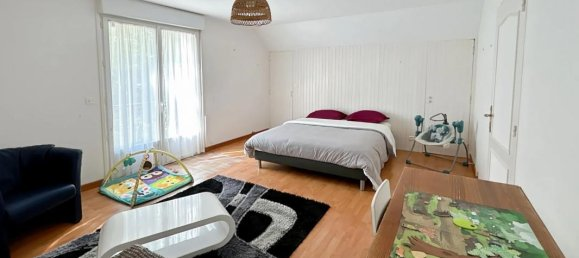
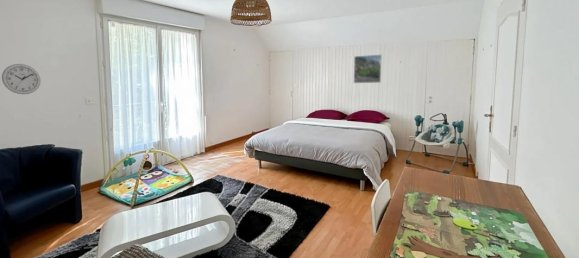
+ wall clock [1,63,41,95]
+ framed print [353,54,383,84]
